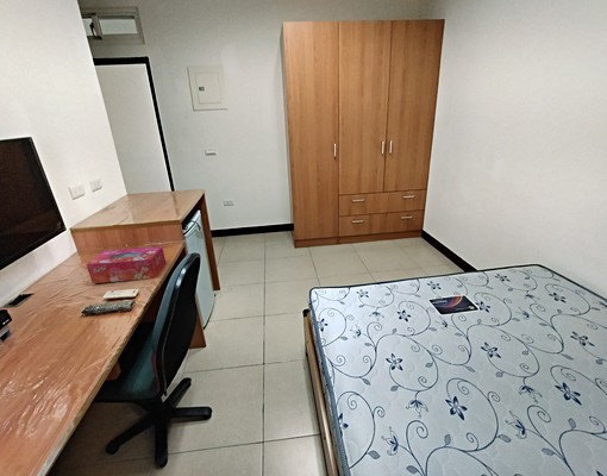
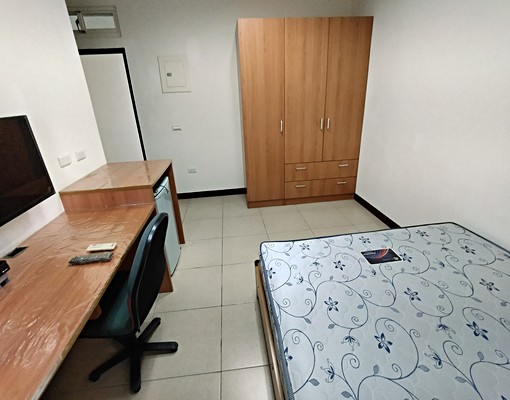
- tissue box [85,246,167,284]
